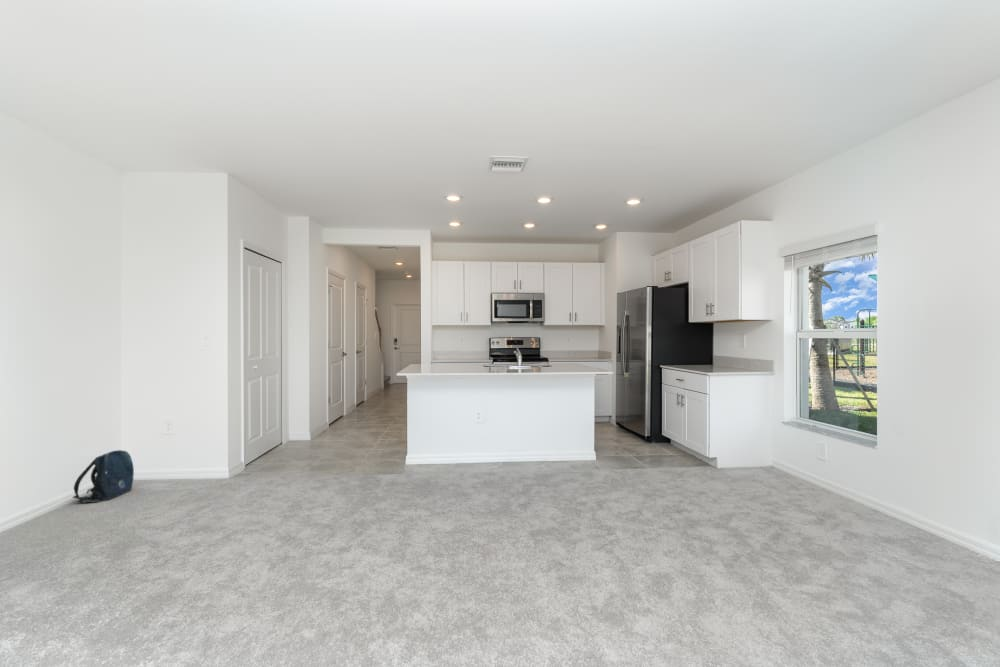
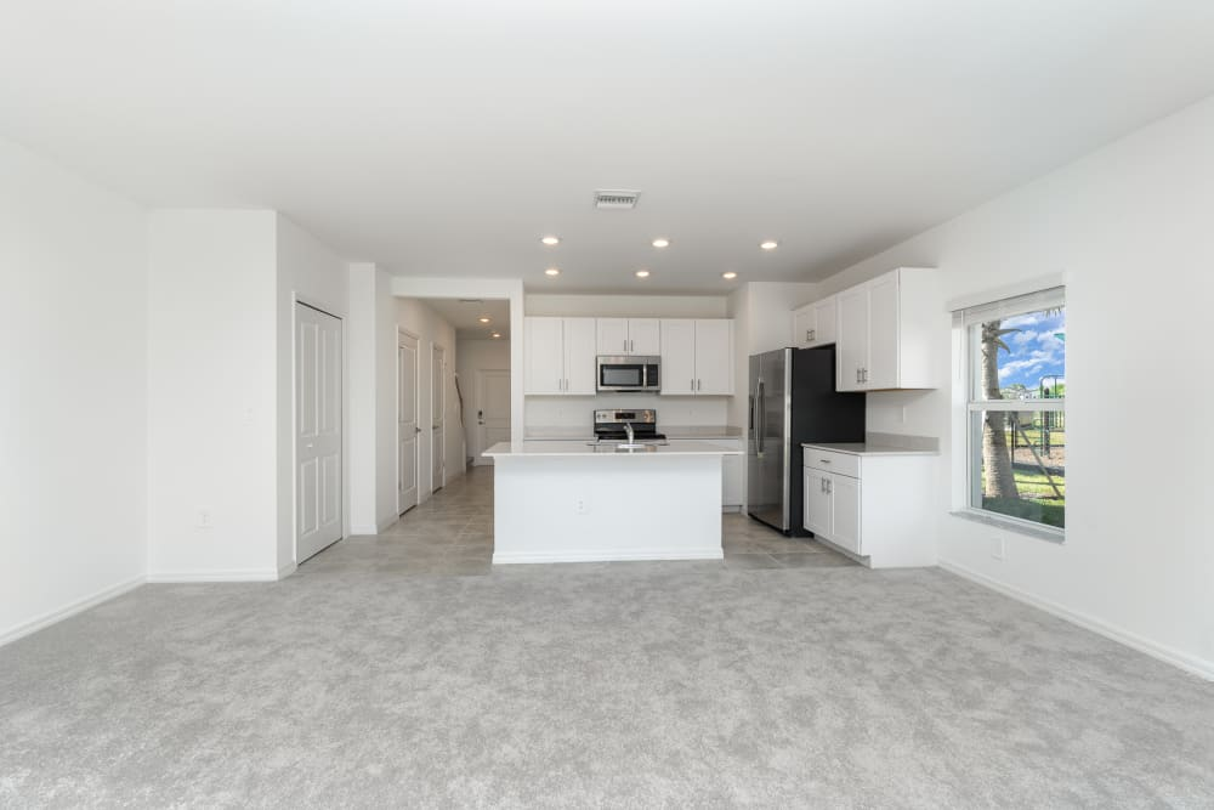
- backpack [71,449,135,504]
